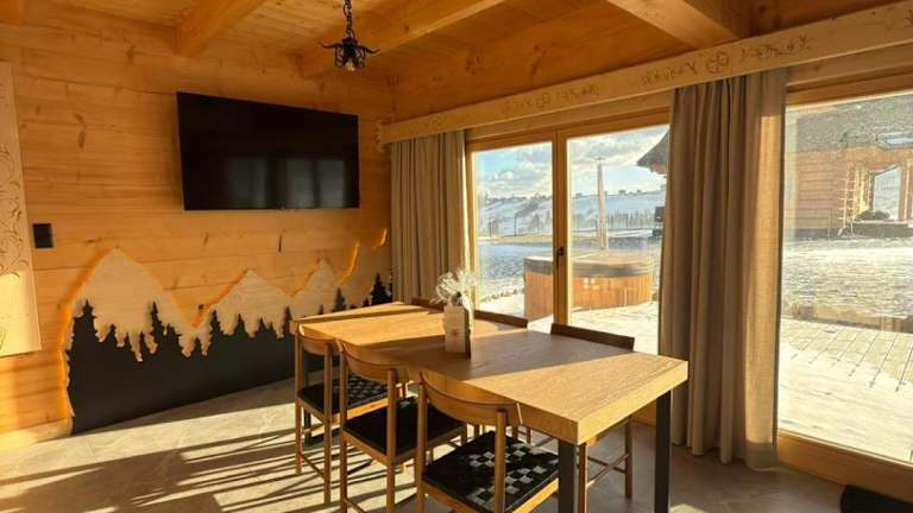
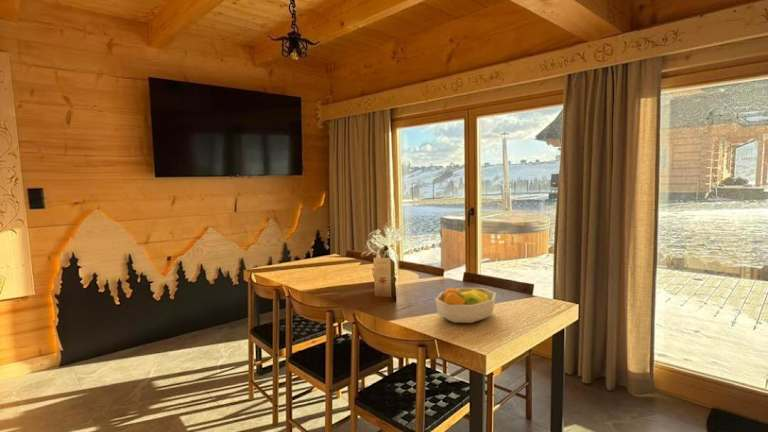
+ fruit bowl [434,287,497,324]
